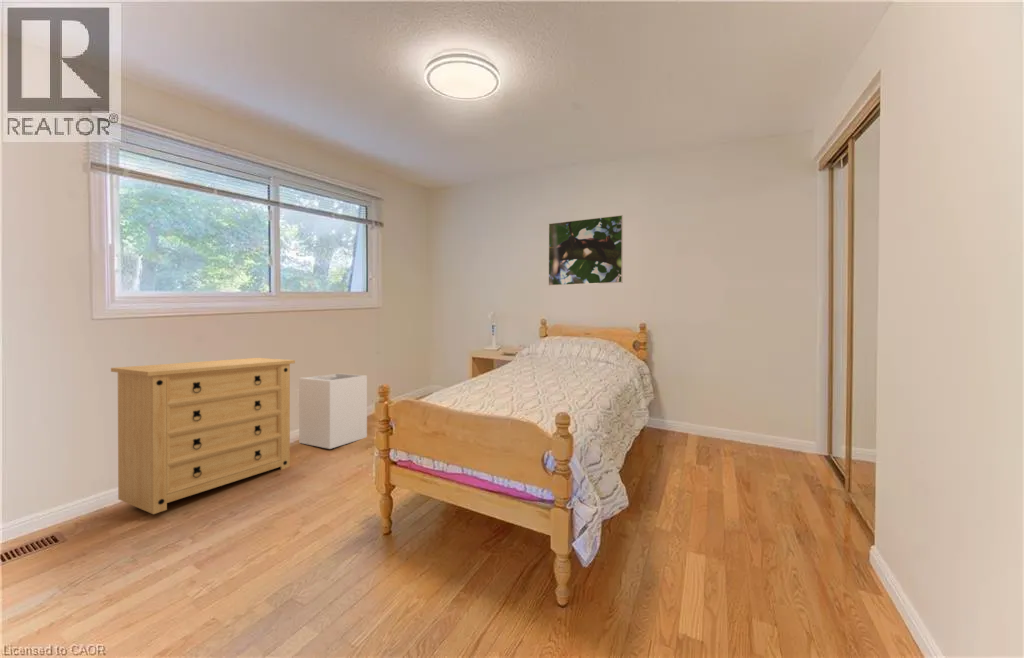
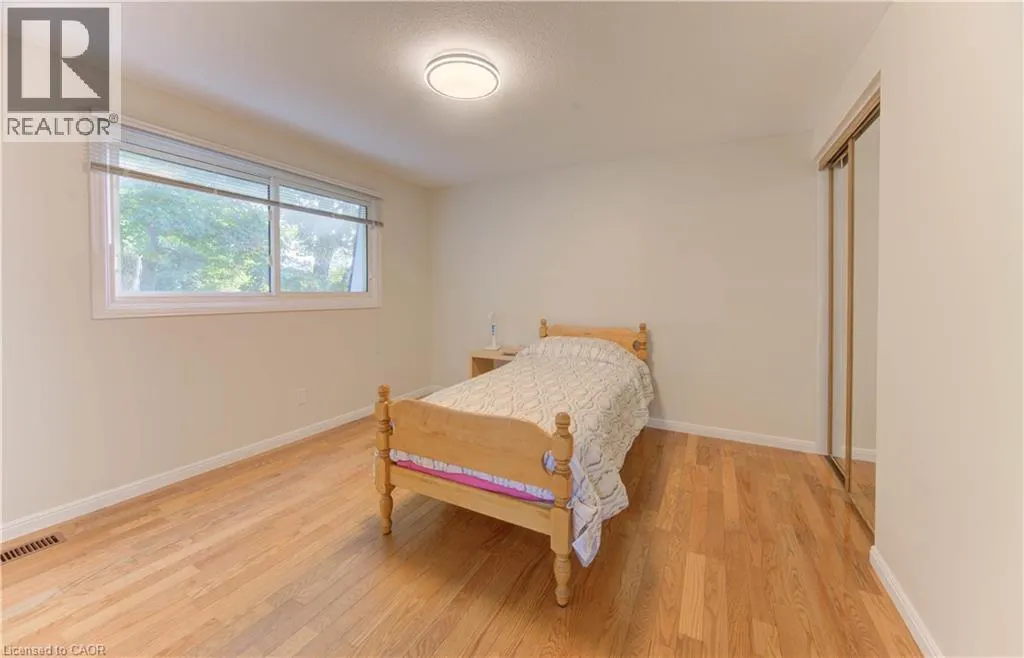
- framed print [547,214,624,287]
- laundry hamper [298,372,368,450]
- dresser [110,357,296,515]
